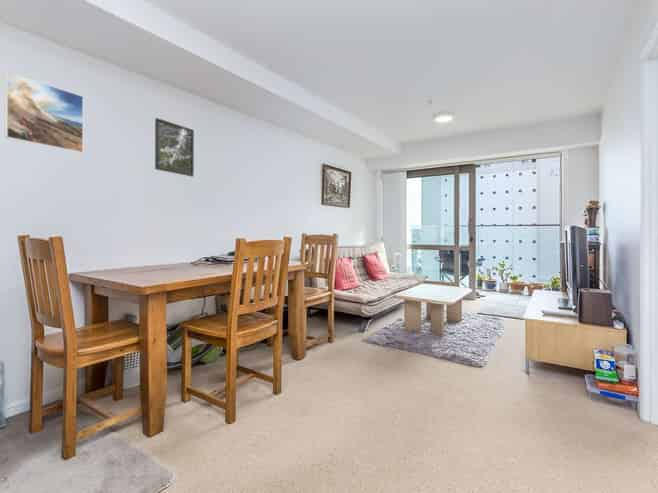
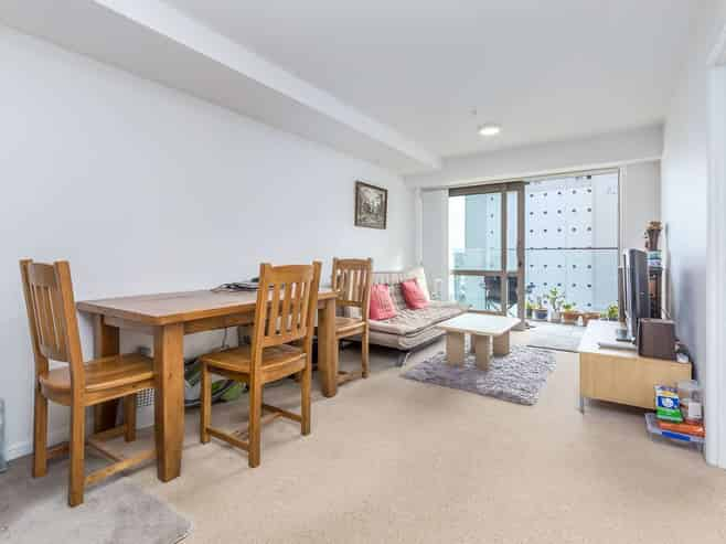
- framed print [154,117,195,178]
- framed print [4,71,84,155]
